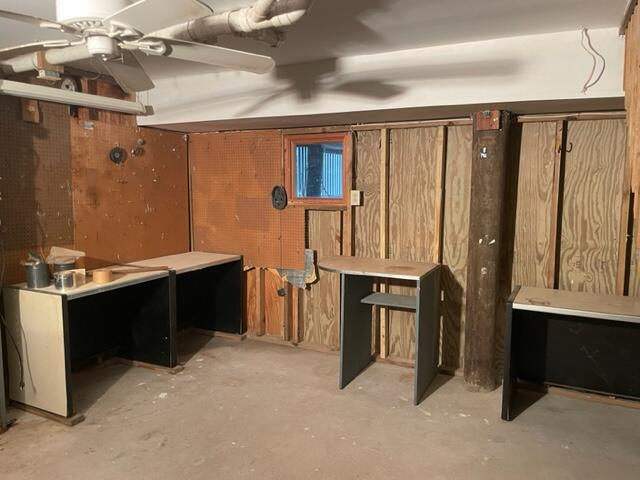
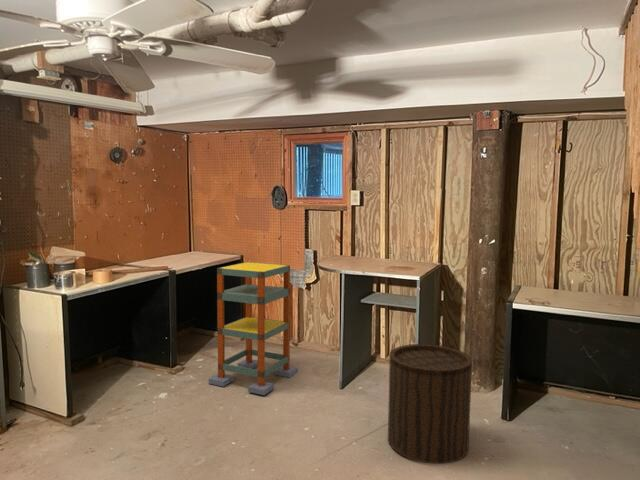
+ shelving unit [207,261,299,396]
+ stool [387,343,473,465]
